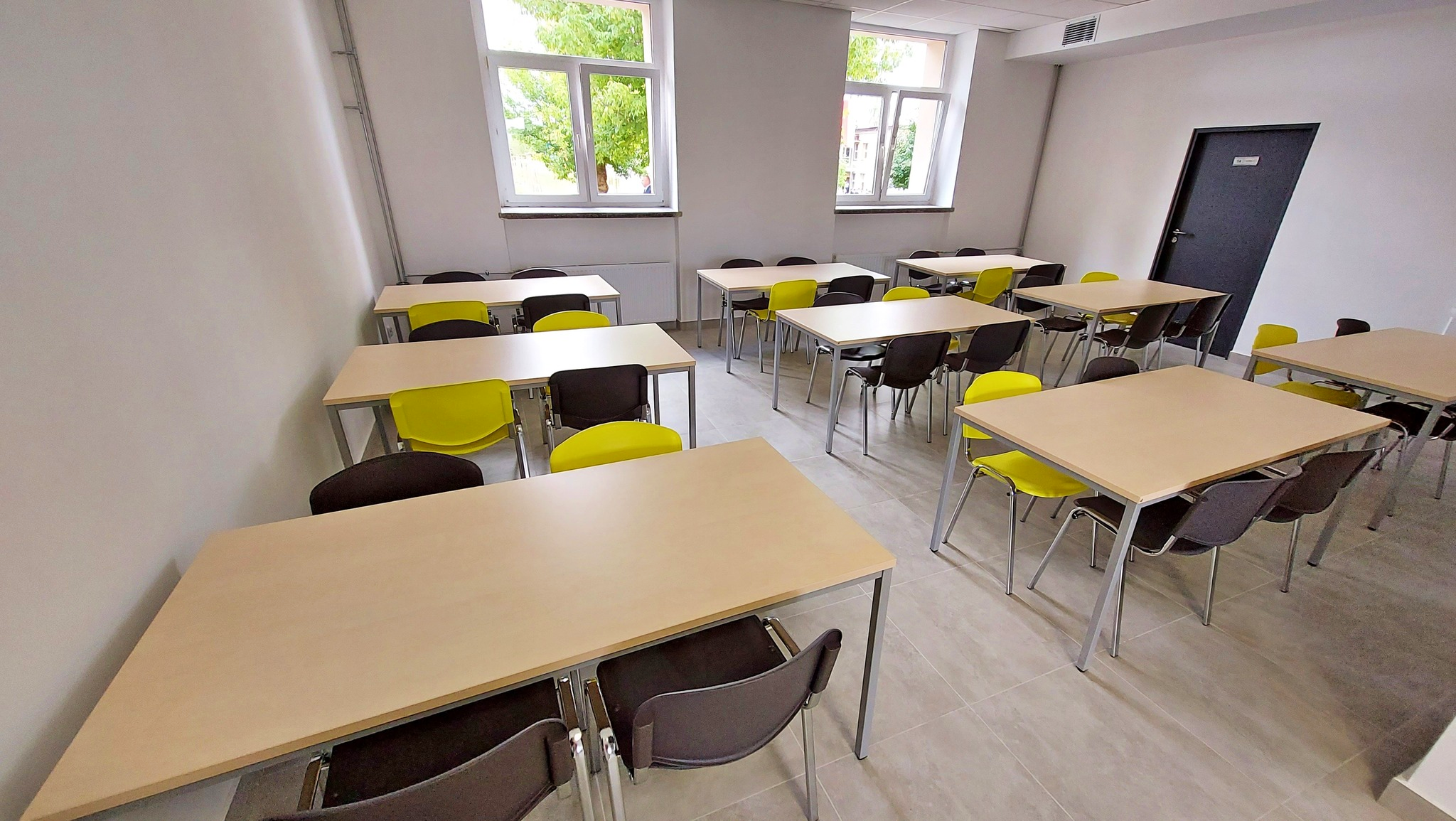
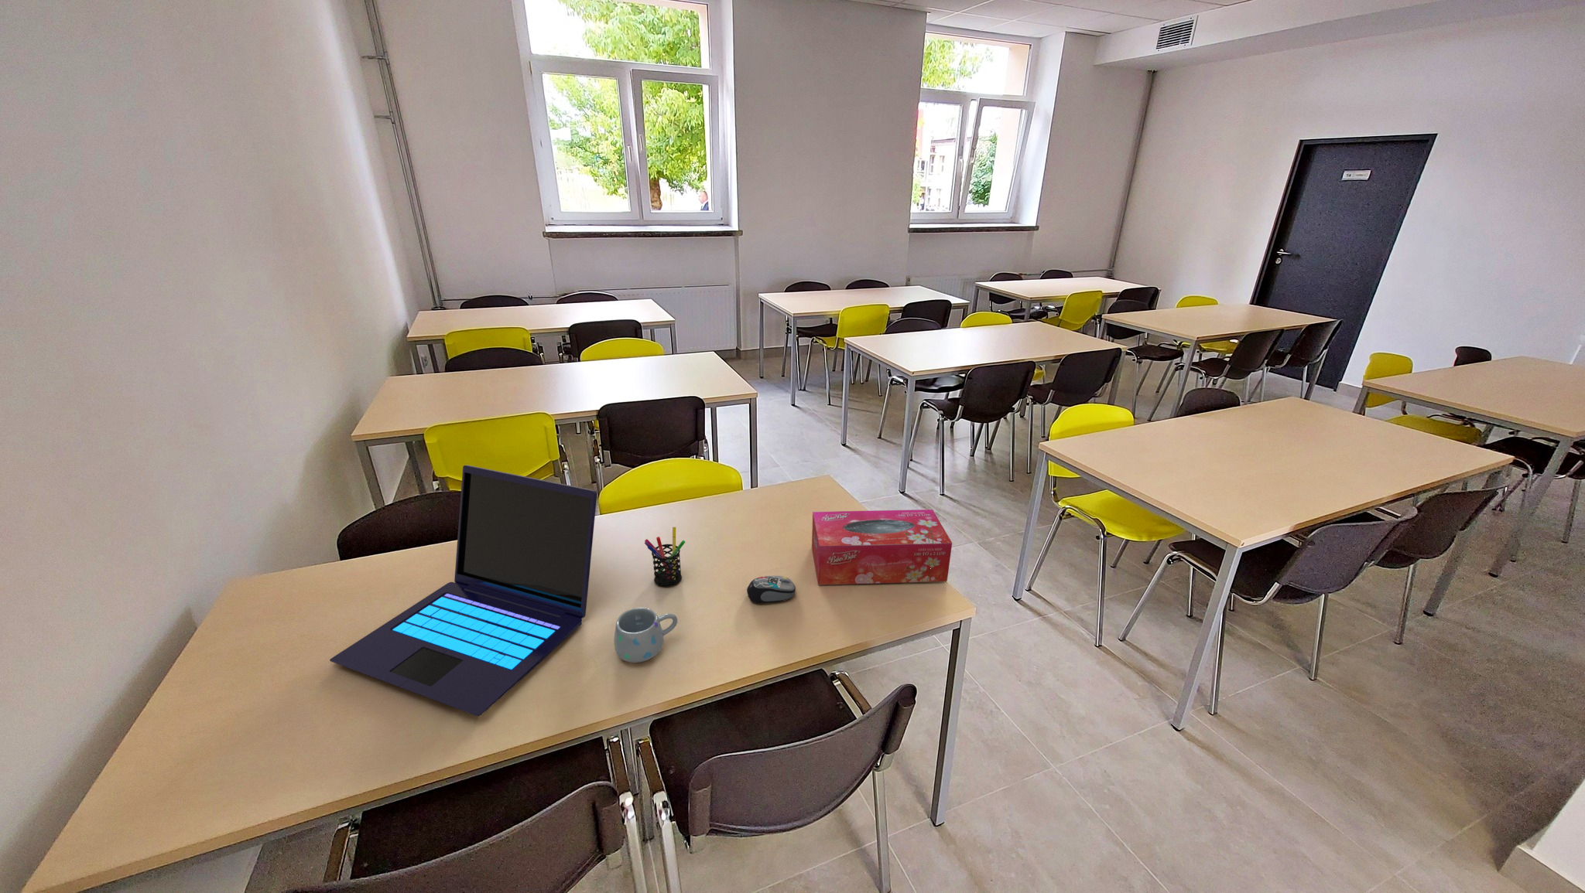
+ computer mouse [746,575,797,605]
+ pen holder [644,526,686,587]
+ laptop [329,464,598,717]
+ tissue box [811,509,953,585]
+ mug [613,607,678,663]
